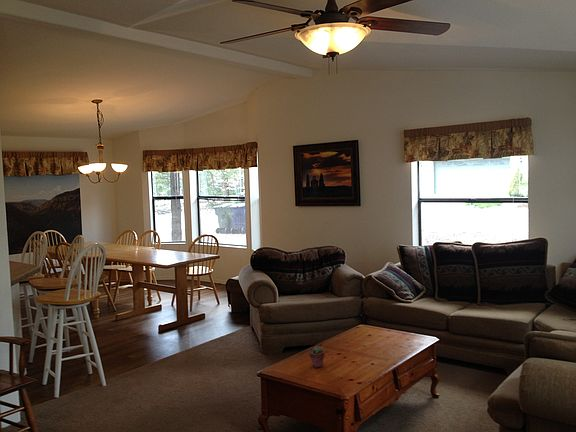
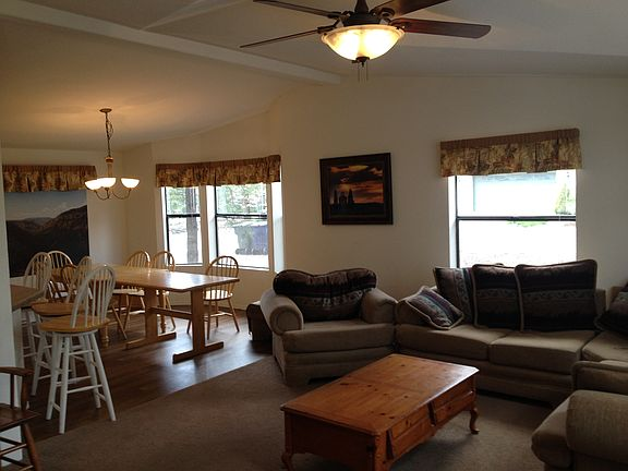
- potted succulent [308,345,326,369]
